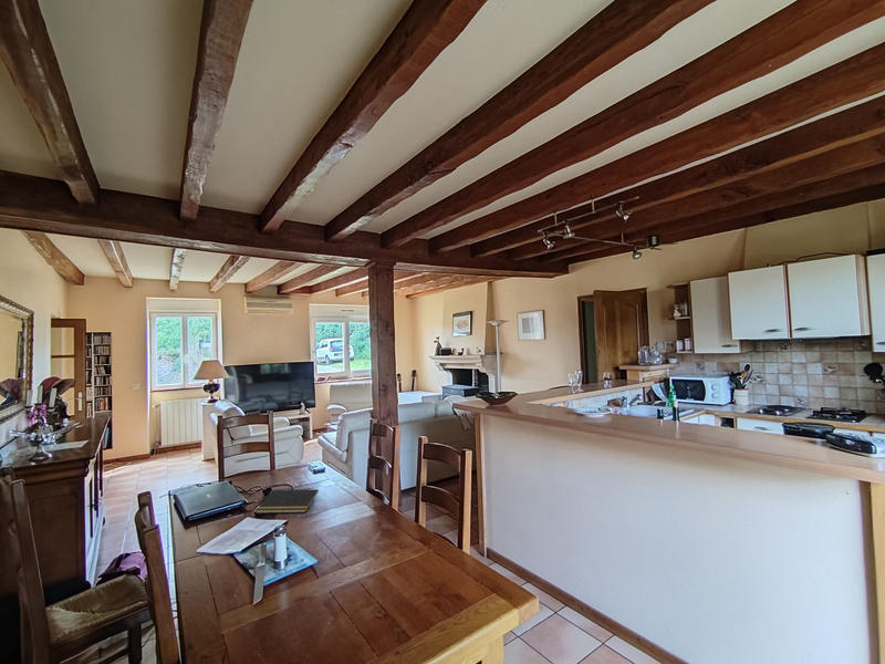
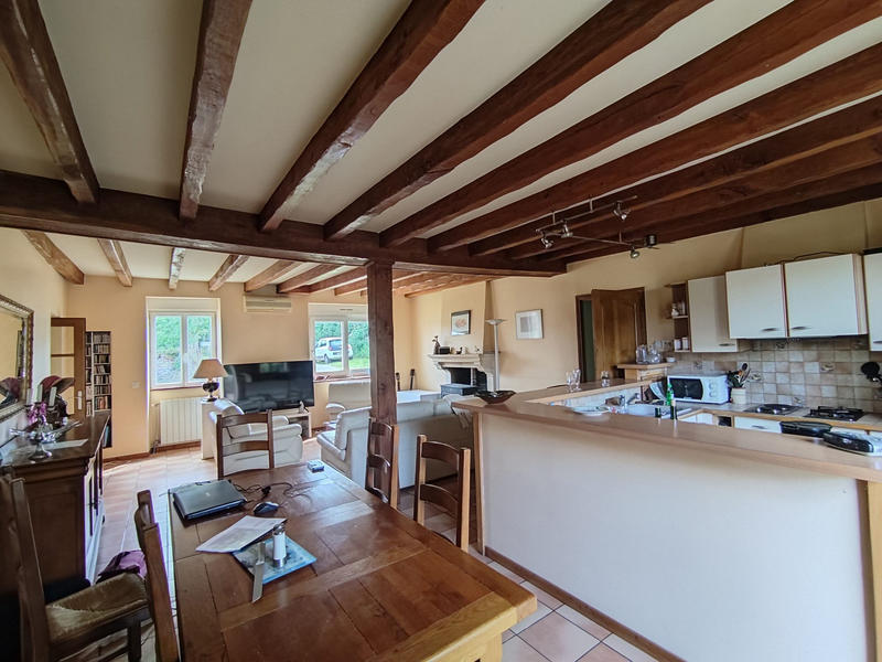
- notepad [254,488,320,515]
